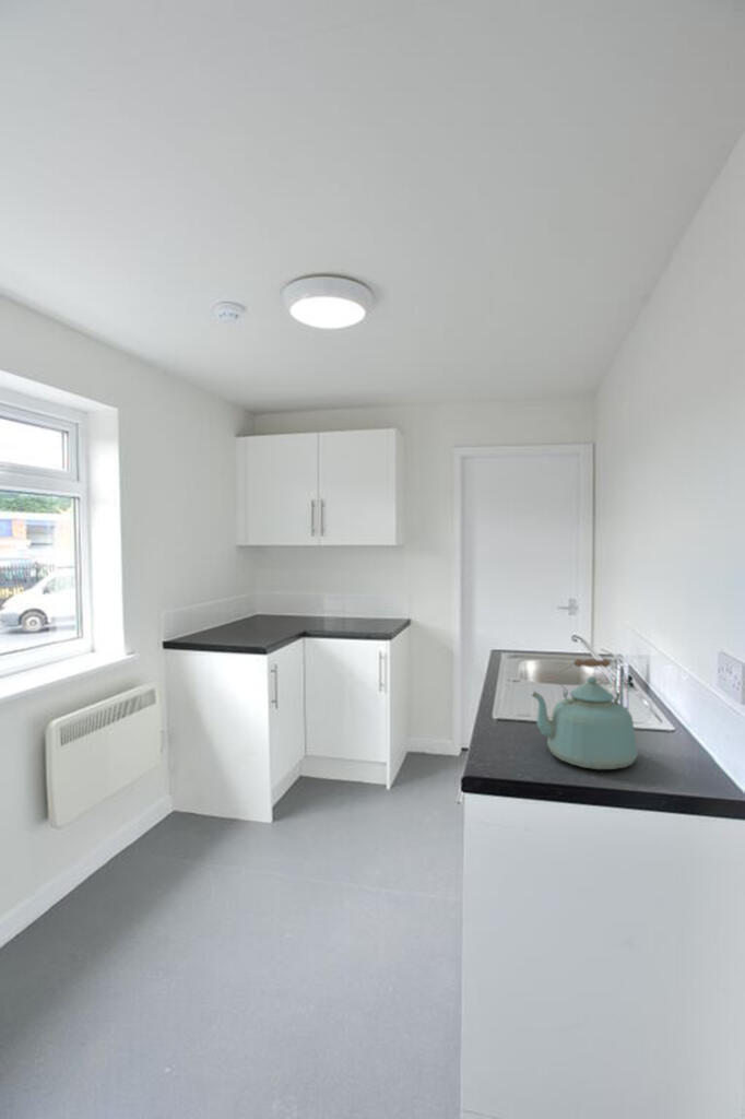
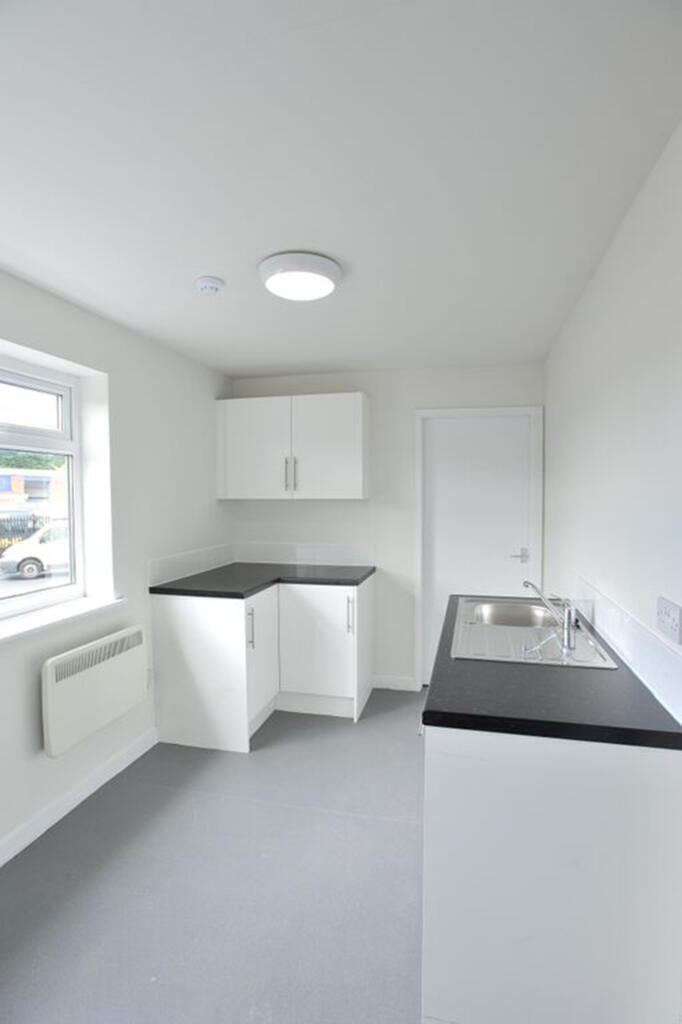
- kettle [530,658,639,770]
